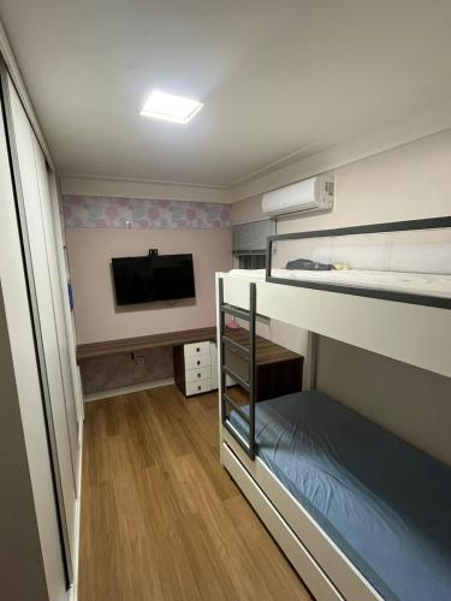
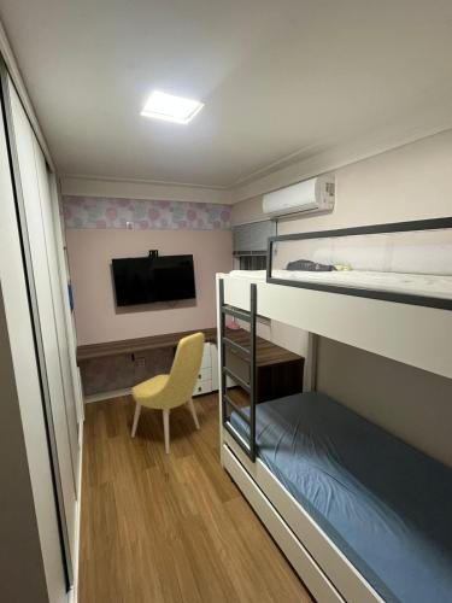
+ chair [130,332,206,456]
